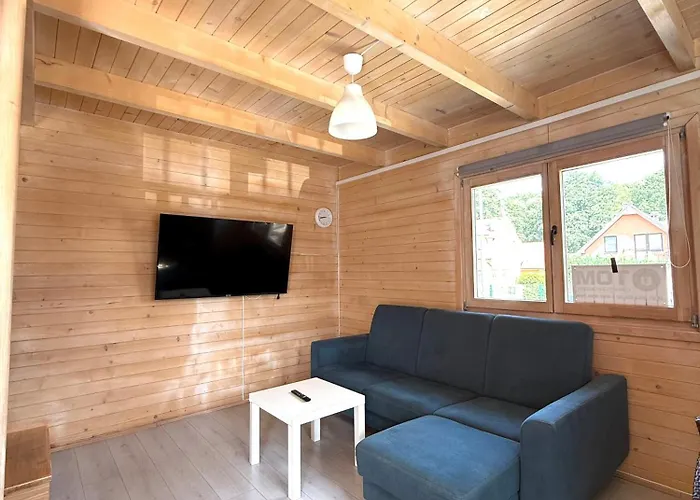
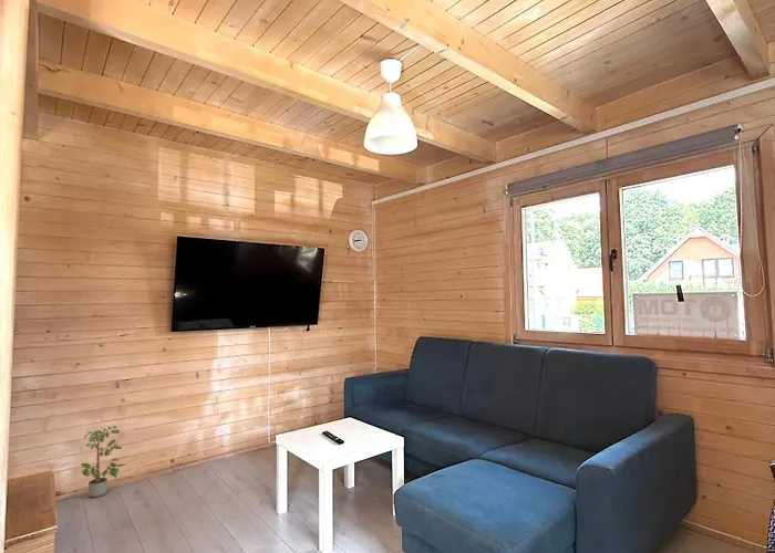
+ potted plant [80,425,127,498]
